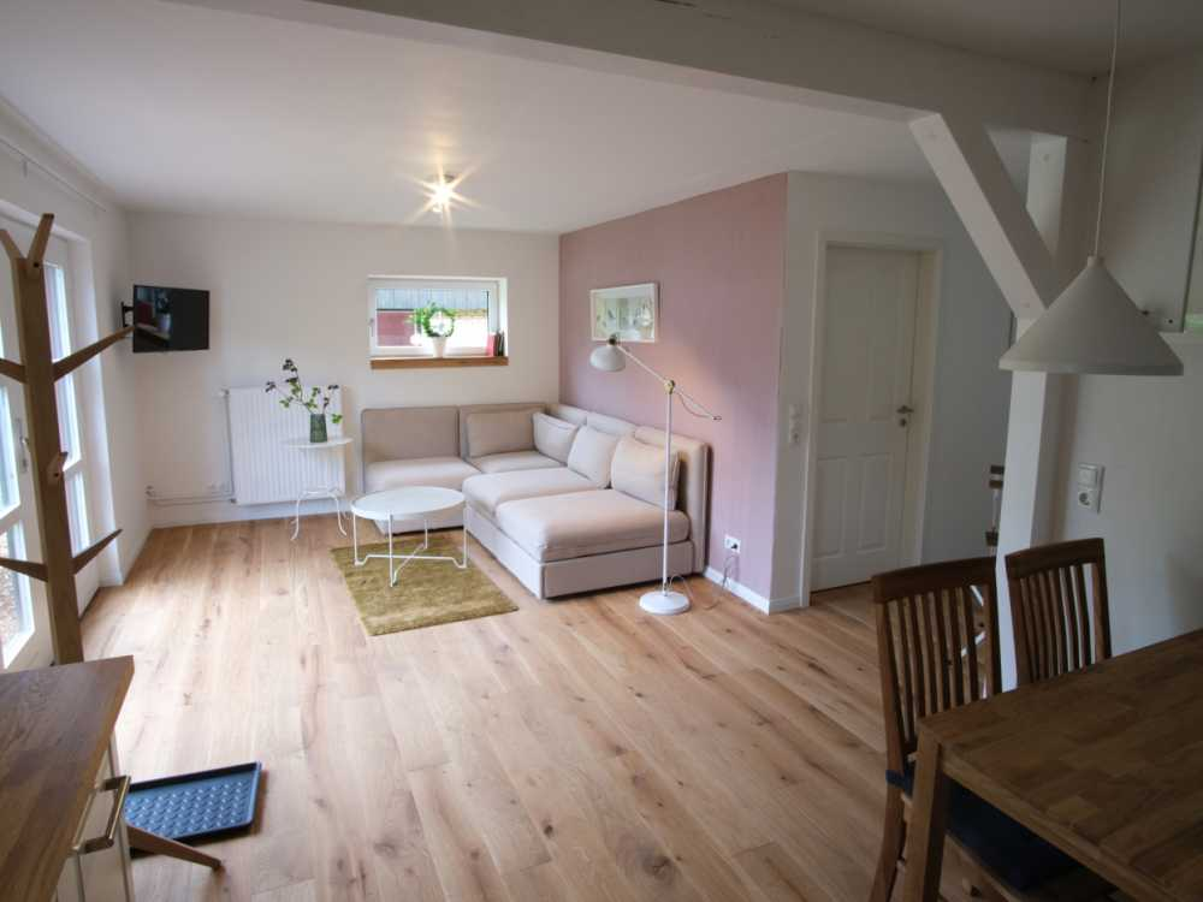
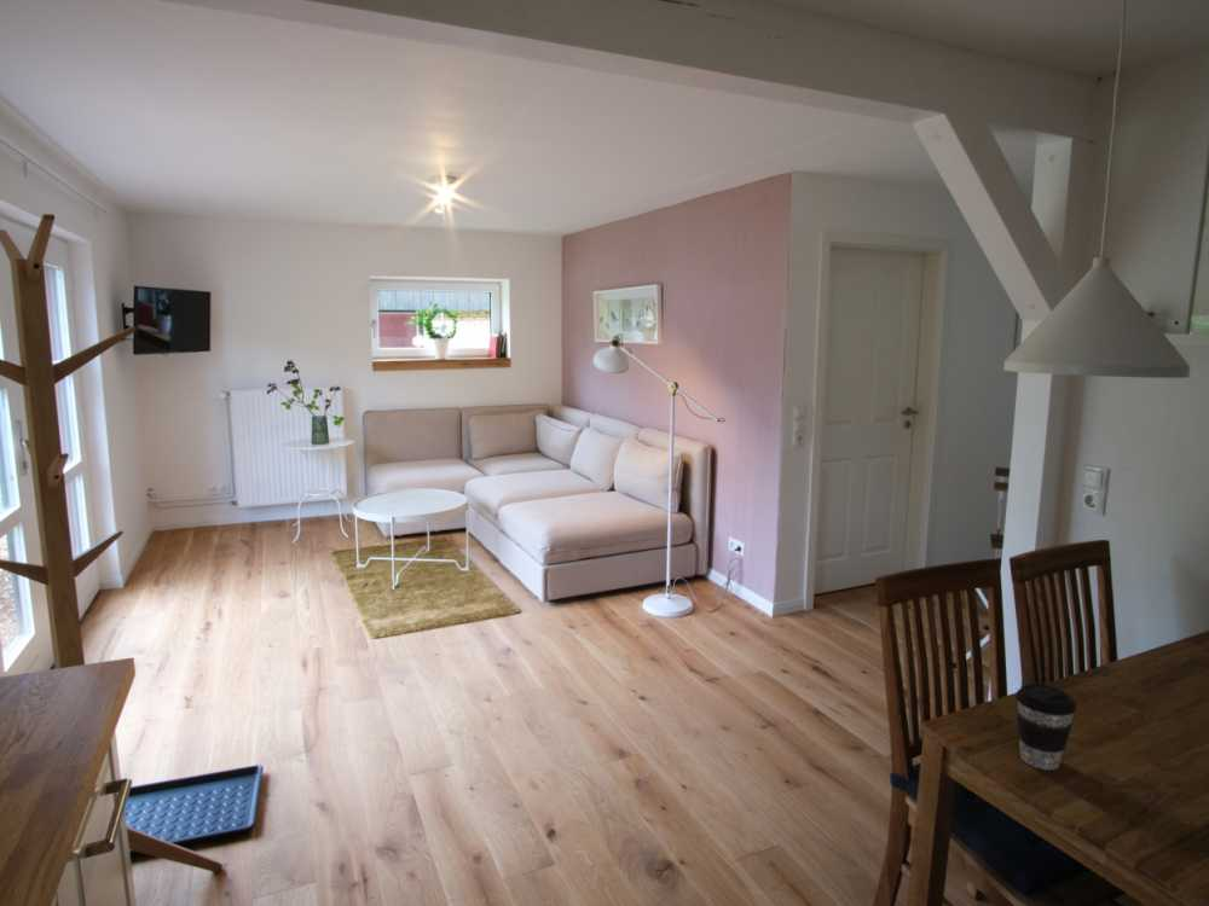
+ coffee cup [1014,683,1077,771]
